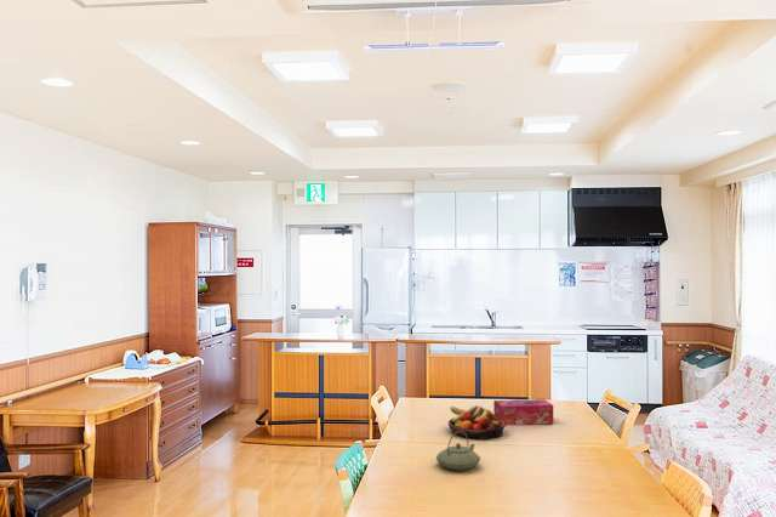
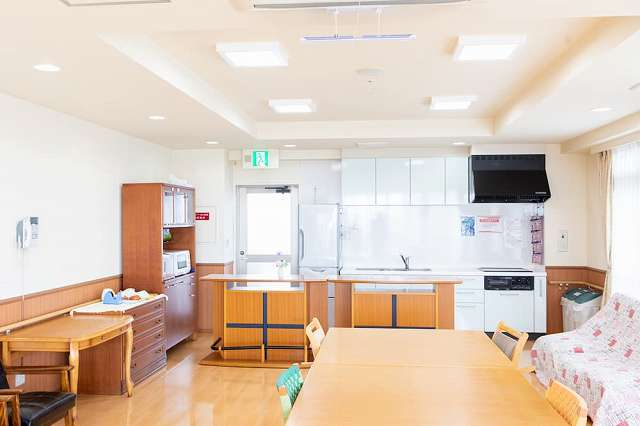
- tissue box [492,398,554,426]
- teapot [435,431,481,471]
- fruit bowl [447,404,507,441]
